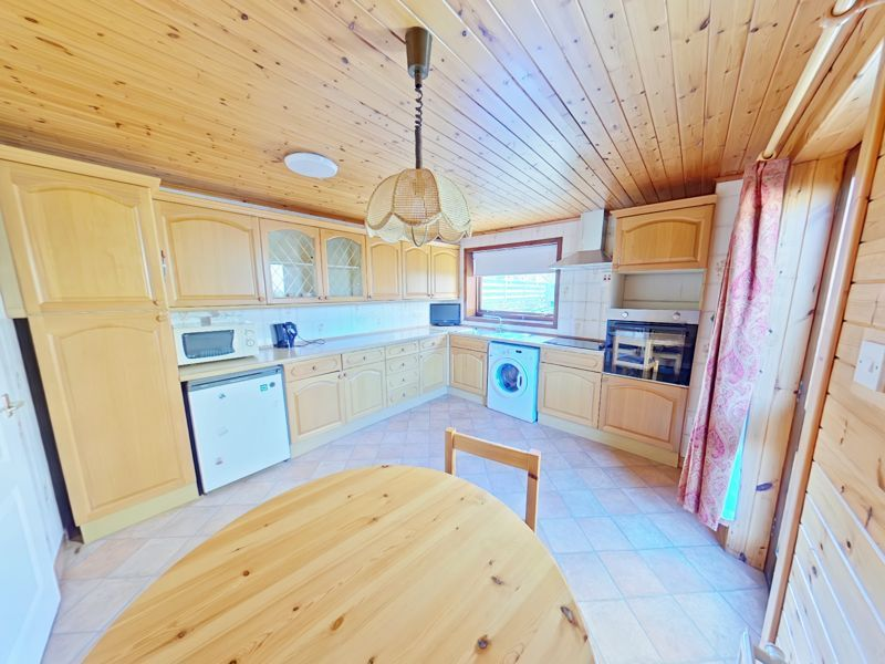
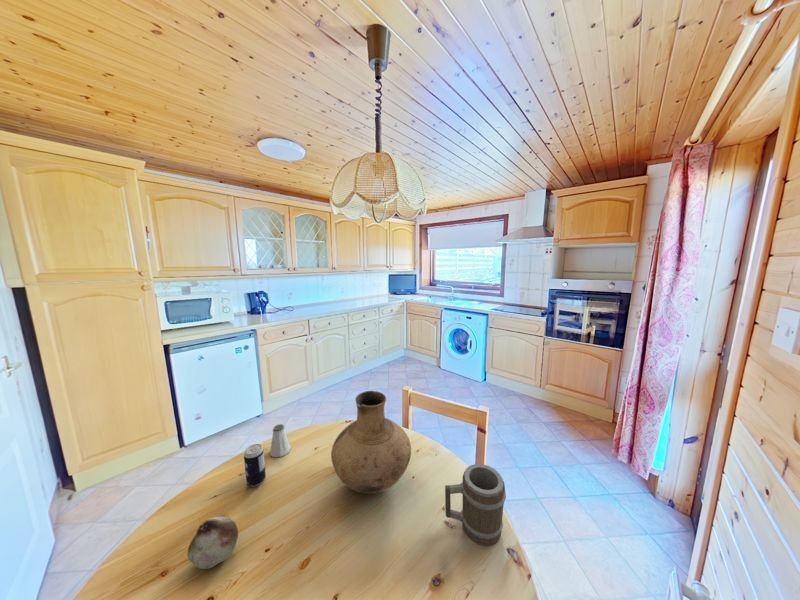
+ beverage can [243,443,267,488]
+ vase [330,390,412,495]
+ saltshaker [269,423,292,458]
+ barrel [444,463,507,547]
+ fruit [186,515,239,570]
